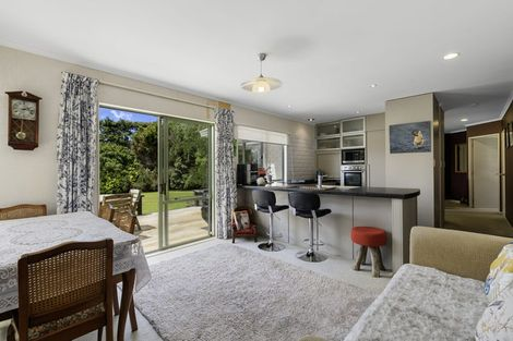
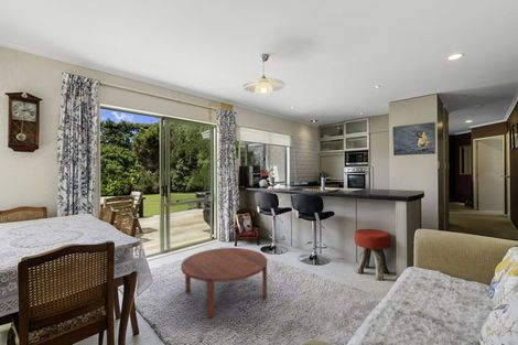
+ coffee table [180,247,268,319]
